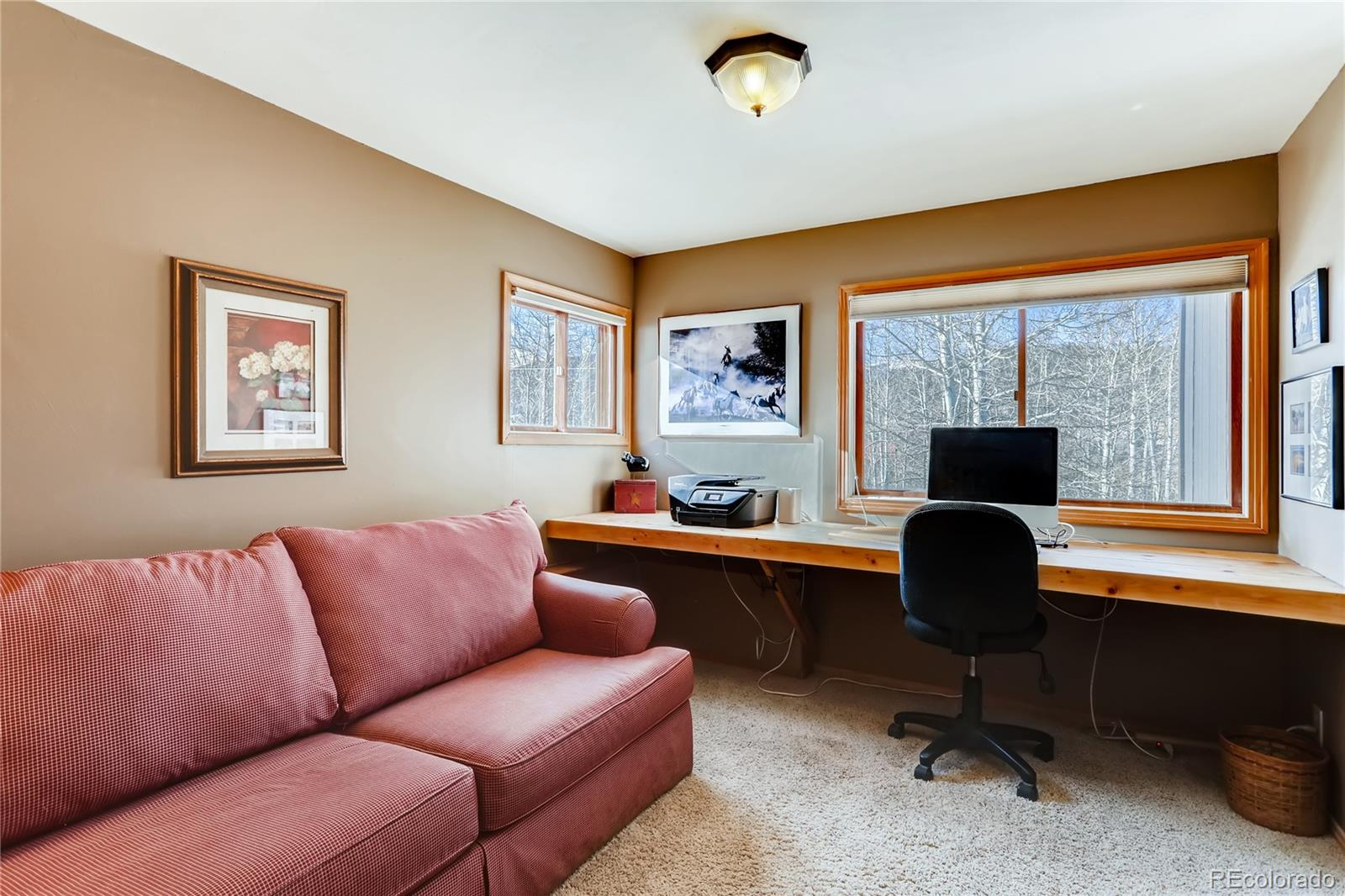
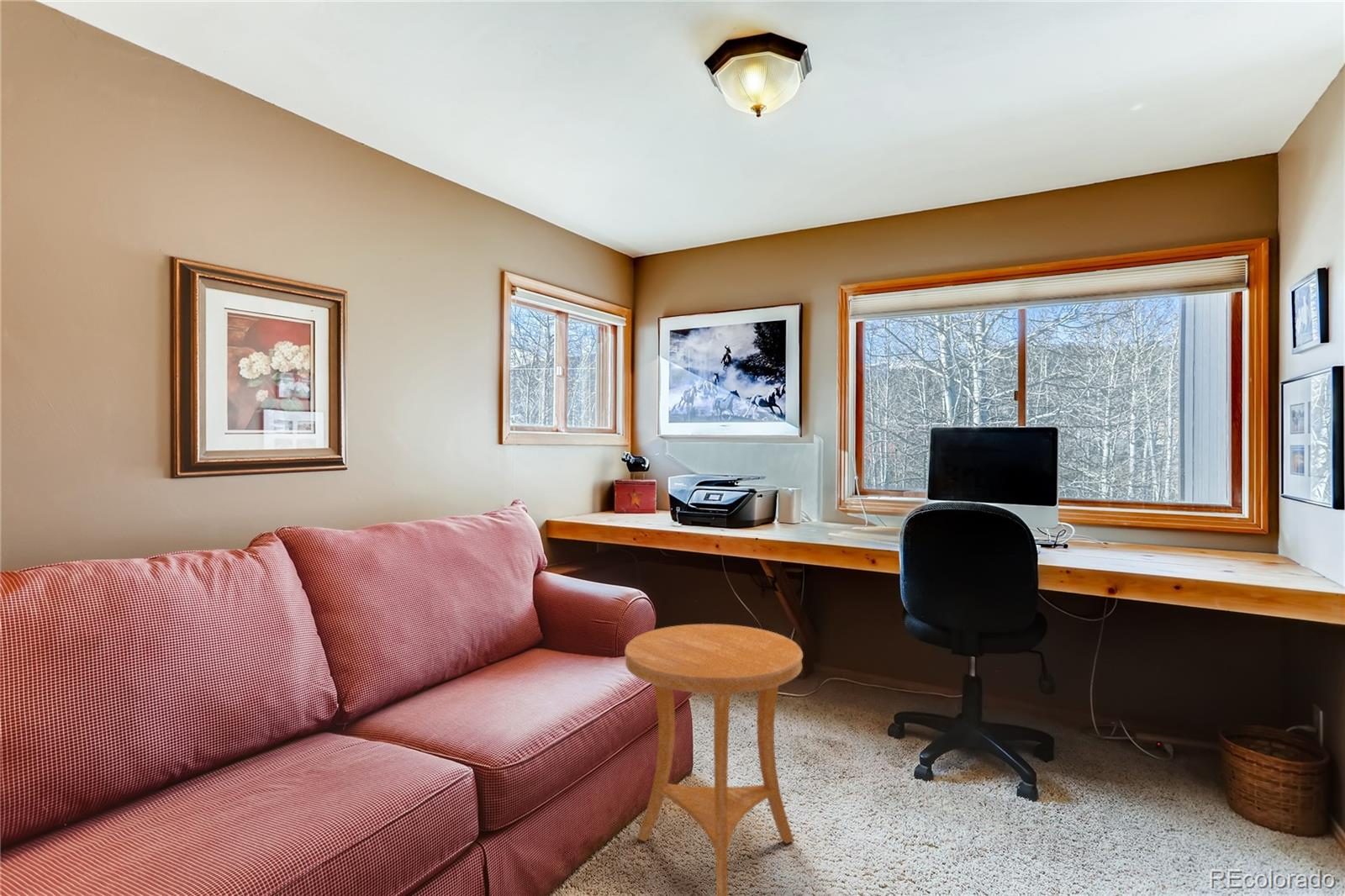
+ side table [624,623,804,896]
